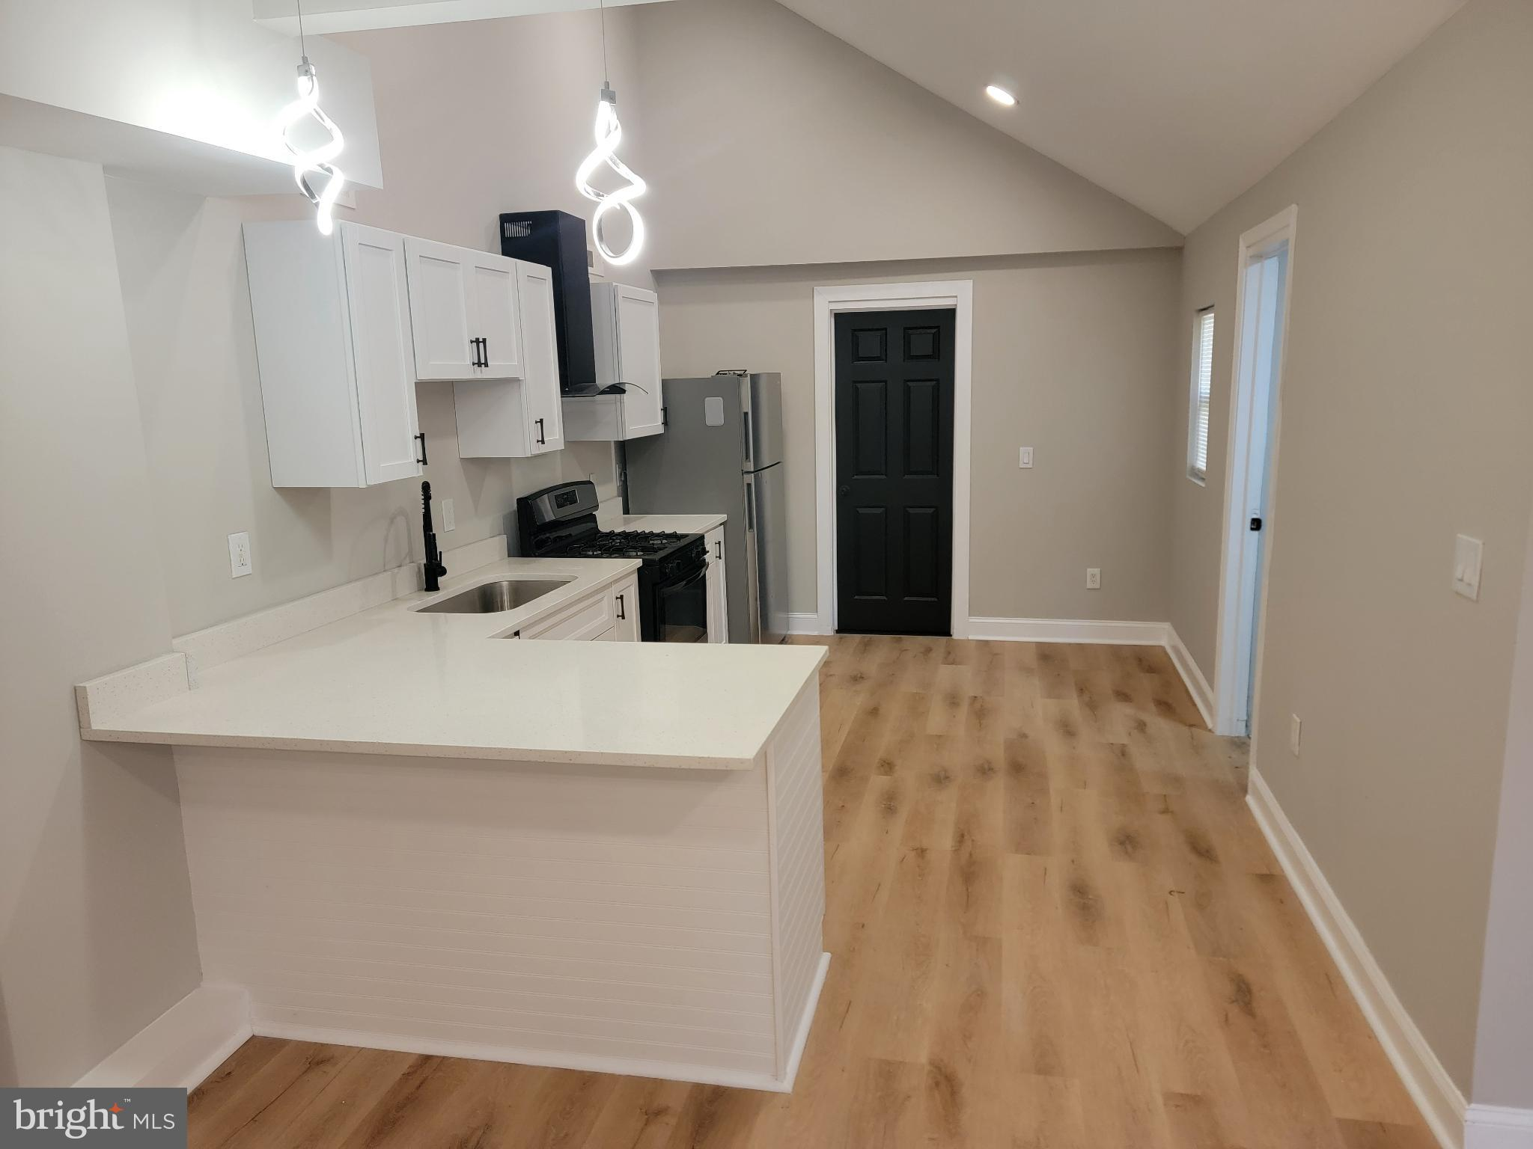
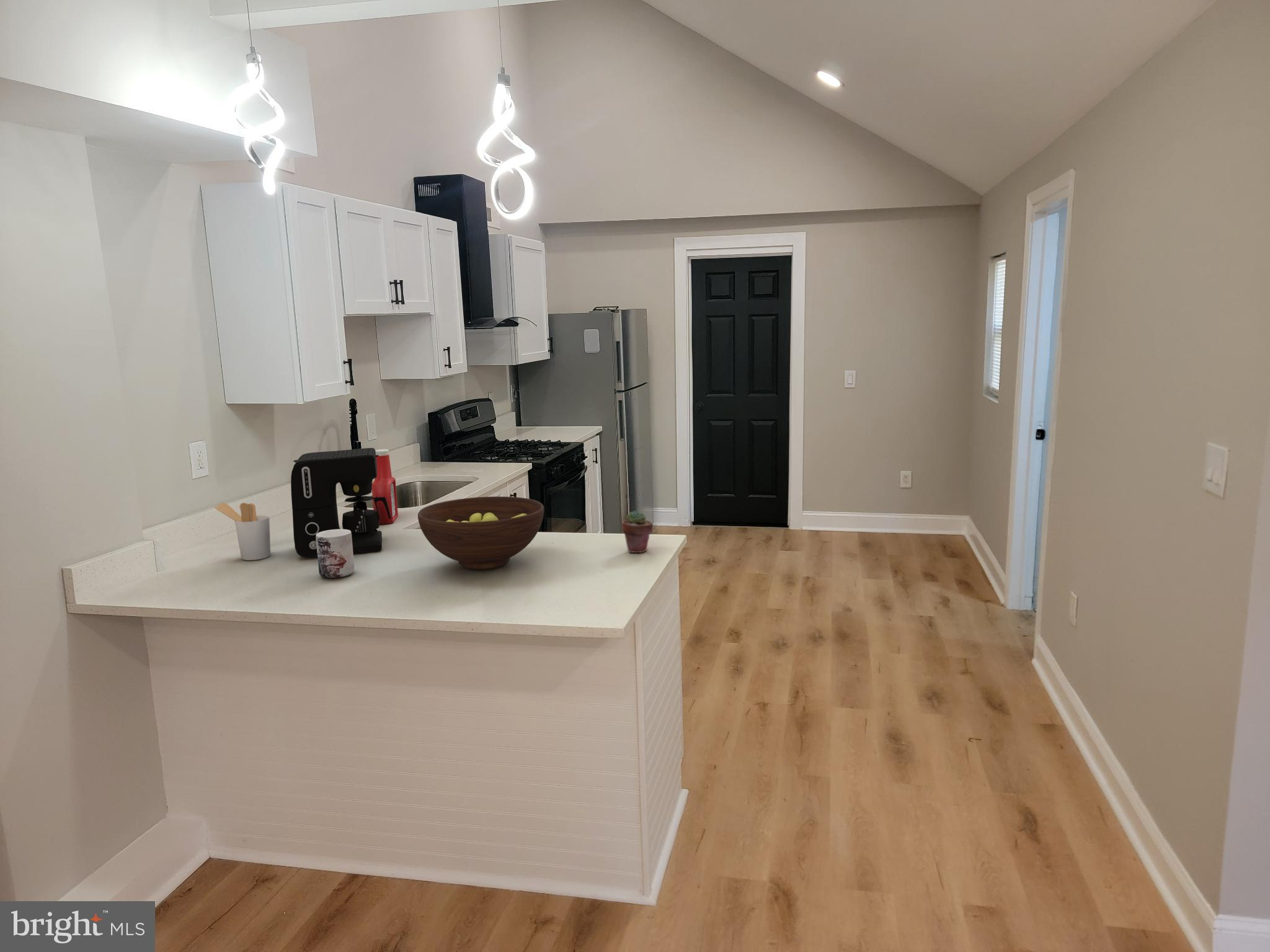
+ mug [316,529,355,579]
+ fruit bowl [417,496,544,570]
+ utensil holder [213,502,271,561]
+ coffee maker [290,447,391,558]
+ soap bottle [371,449,399,525]
+ potted succulent [621,509,654,553]
